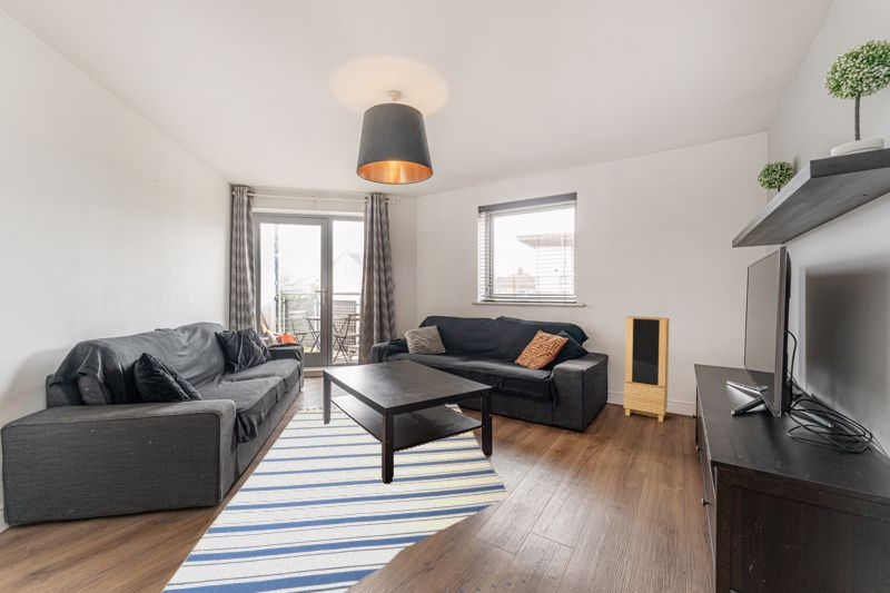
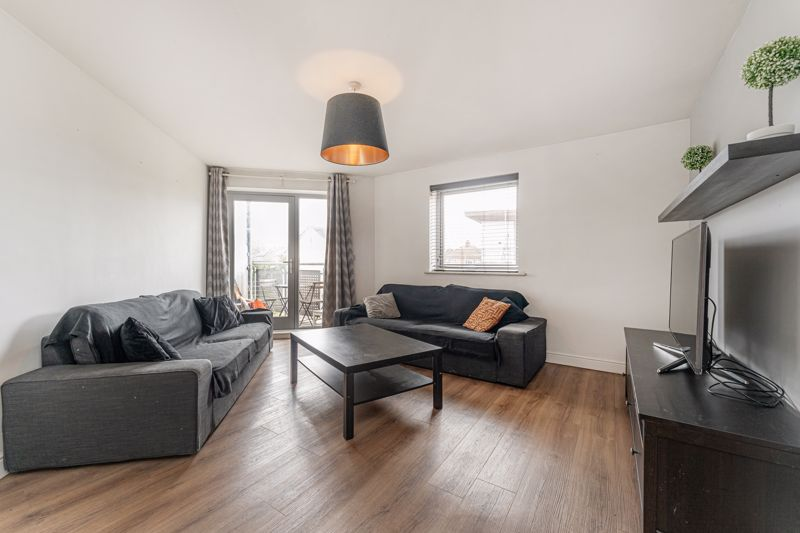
- storage cabinet [623,315,670,423]
- rug [160,403,556,593]
